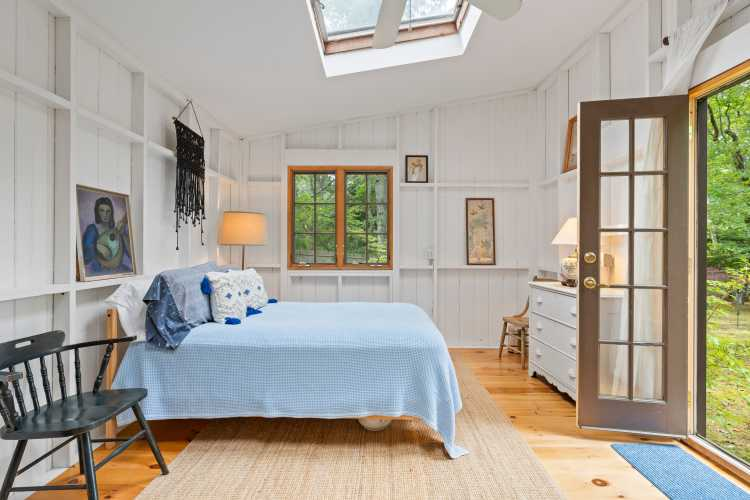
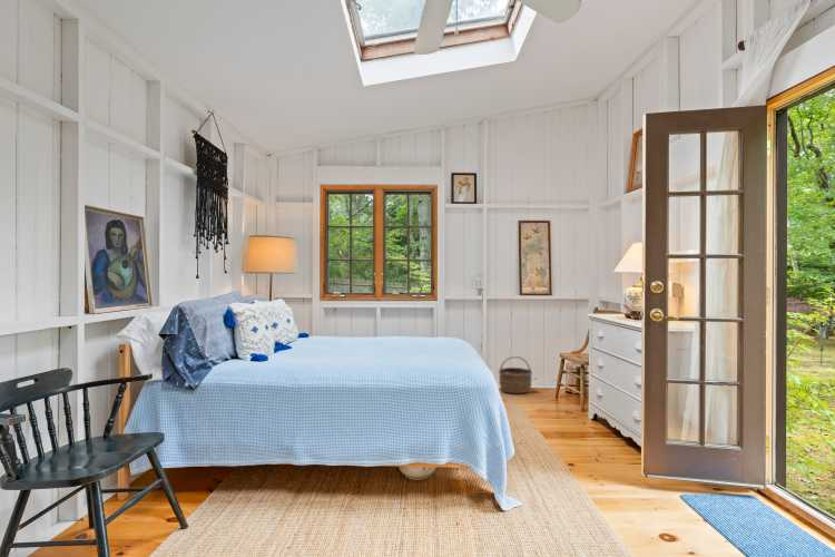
+ wicker basket [498,355,533,394]
